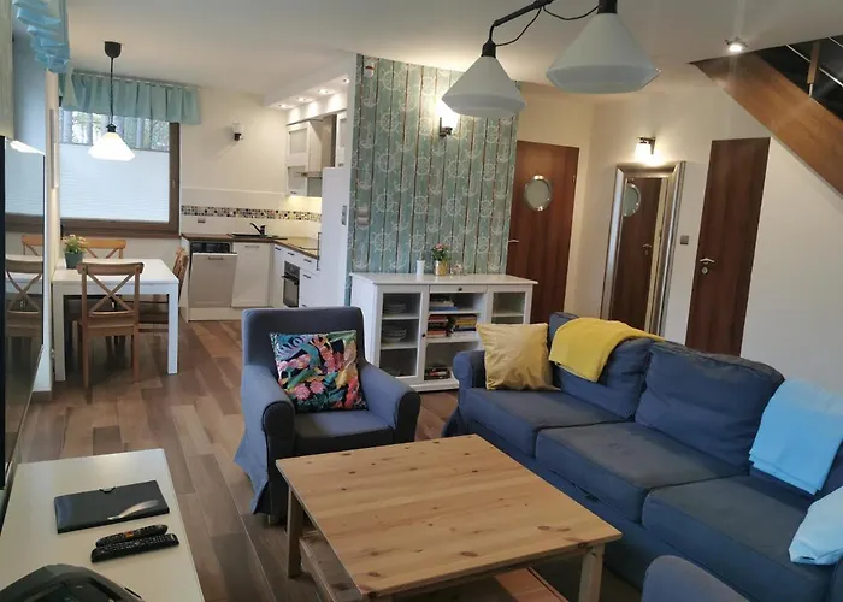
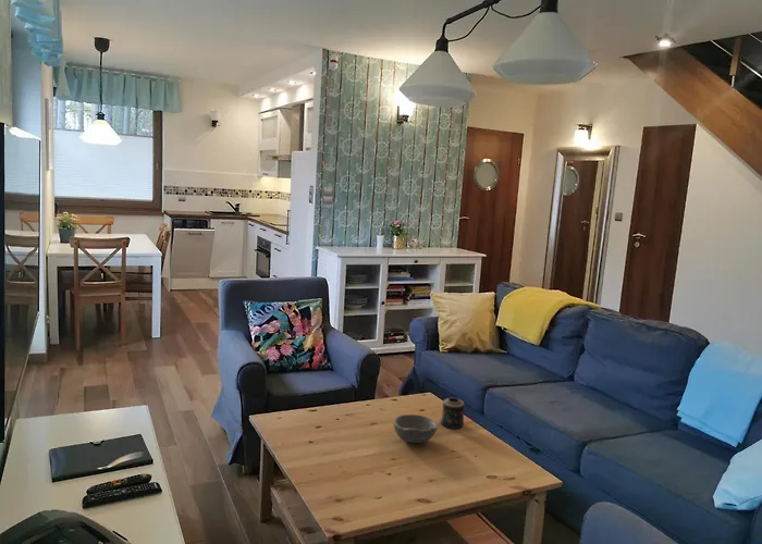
+ bowl [393,413,439,444]
+ candle [439,397,466,430]
